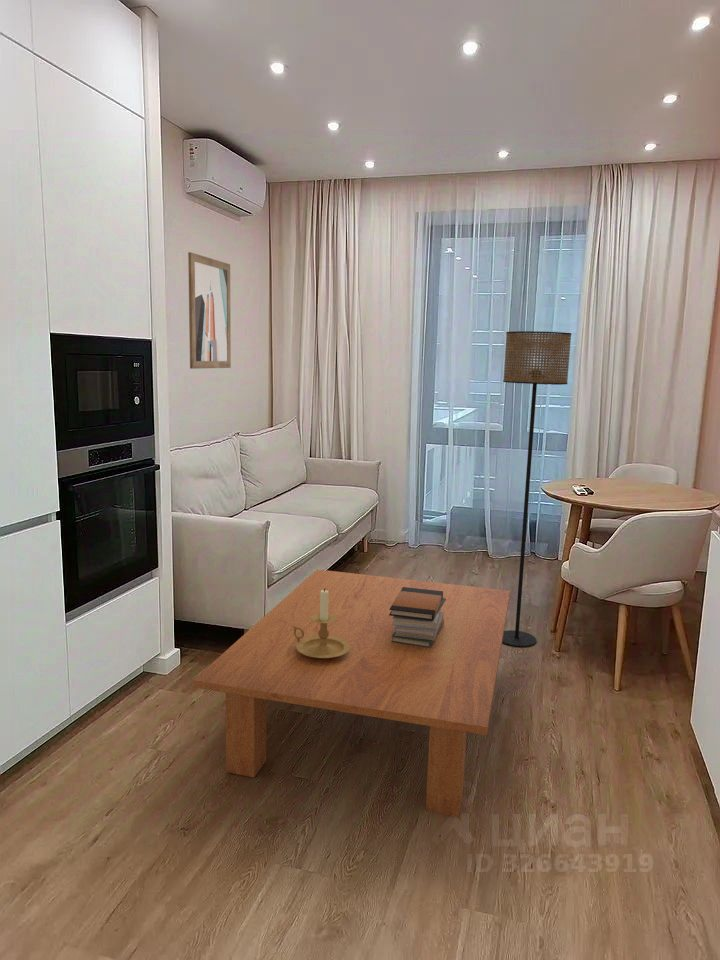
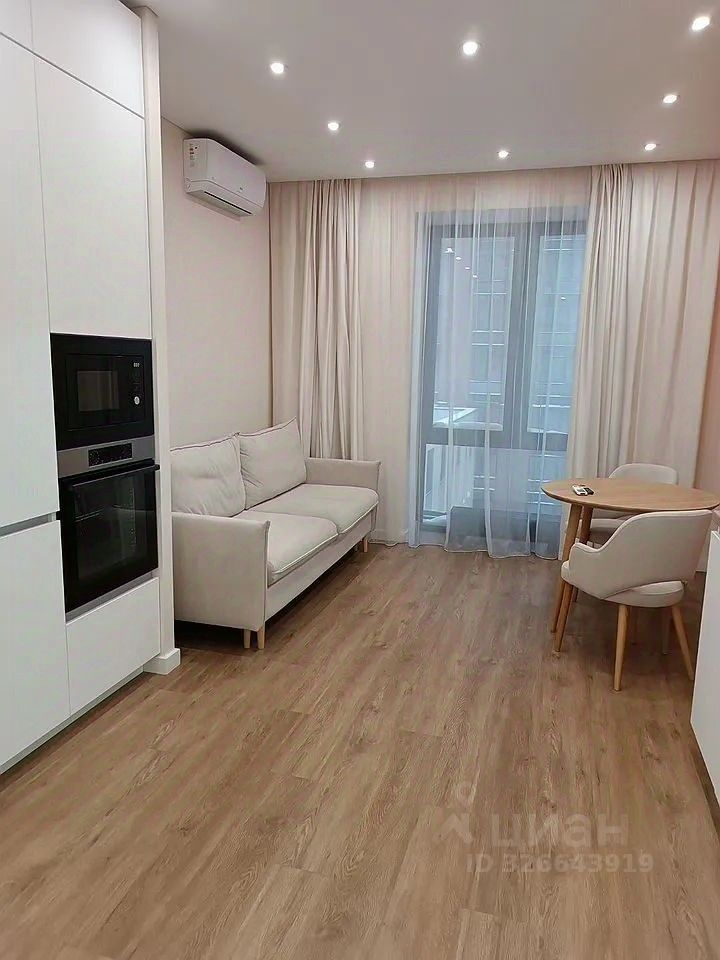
- coffee table [192,569,511,818]
- book stack [389,587,446,648]
- candle holder [293,588,350,658]
- wall art [187,251,232,370]
- floor lamp [502,330,572,648]
